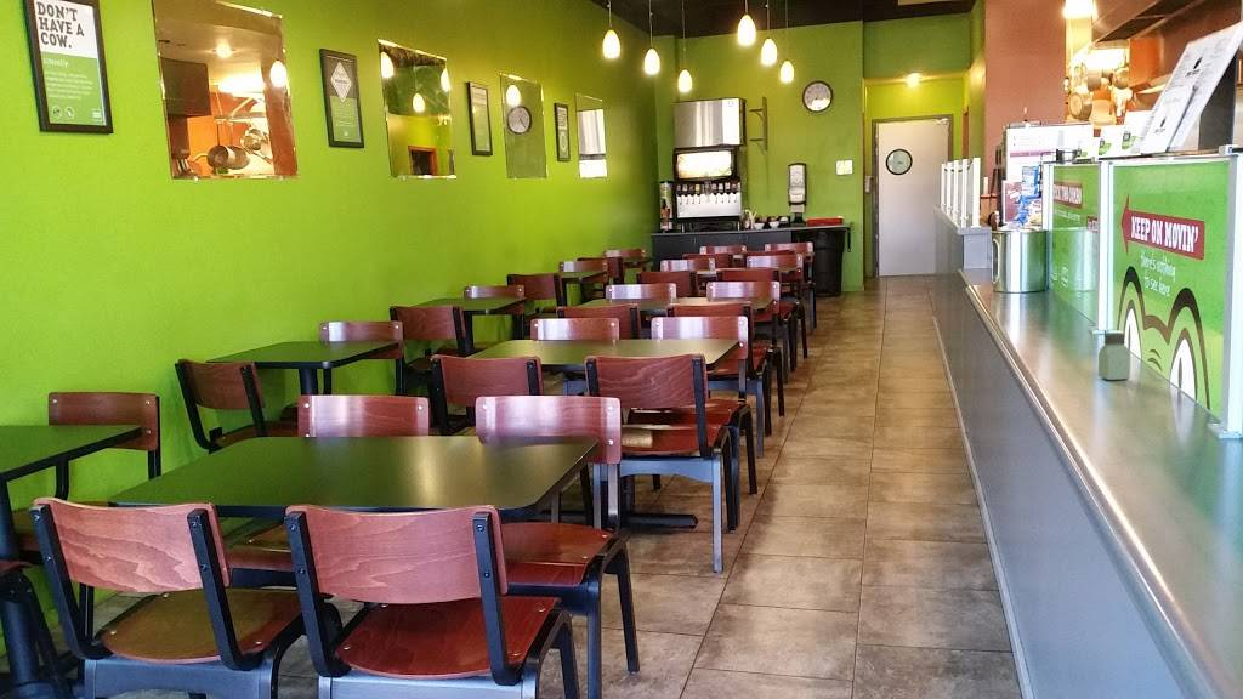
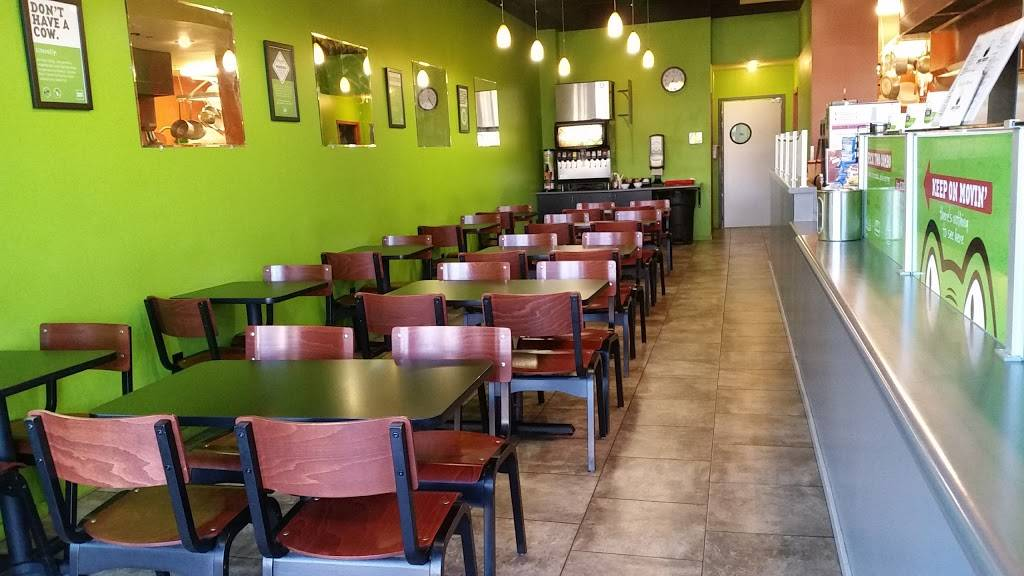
- saltshaker [1097,331,1131,381]
